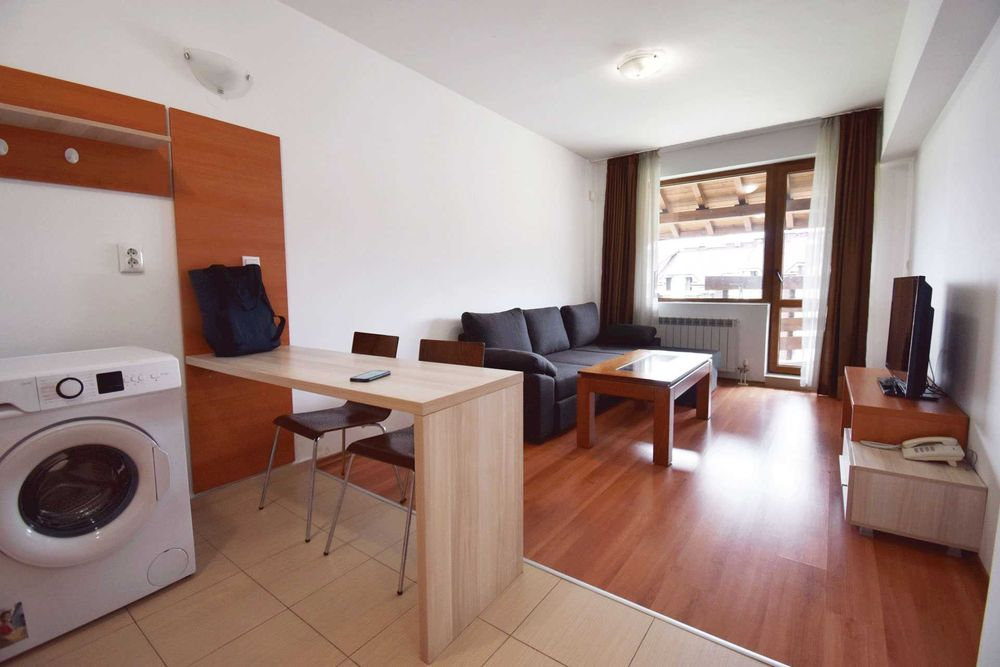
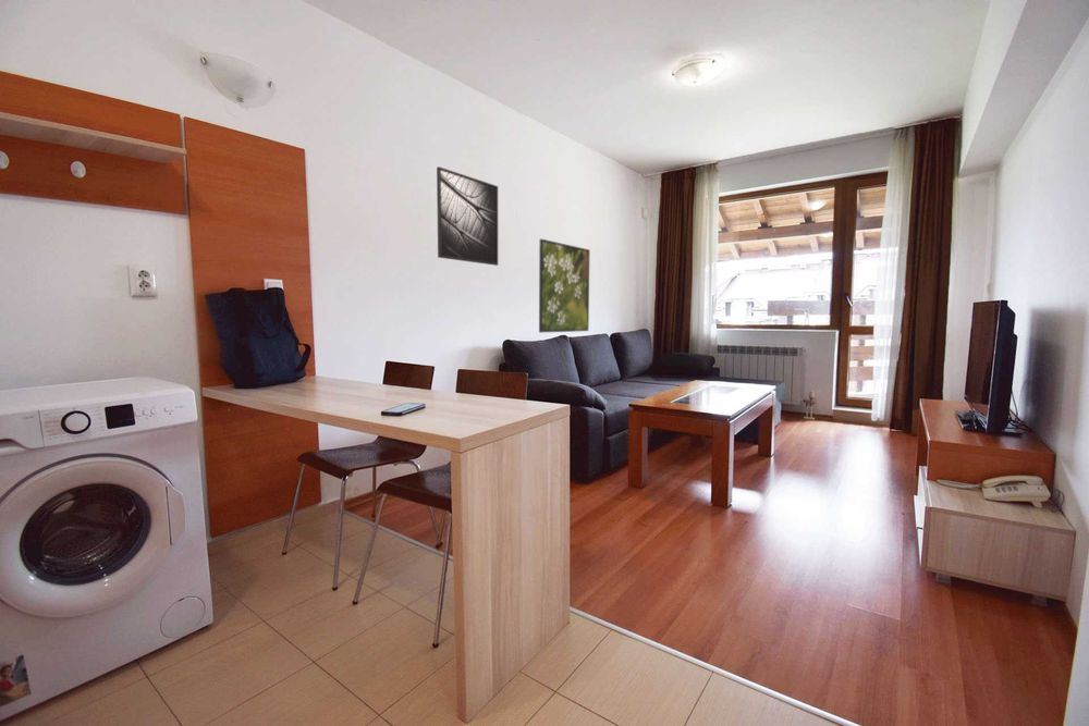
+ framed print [538,238,591,334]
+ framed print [436,165,499,267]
